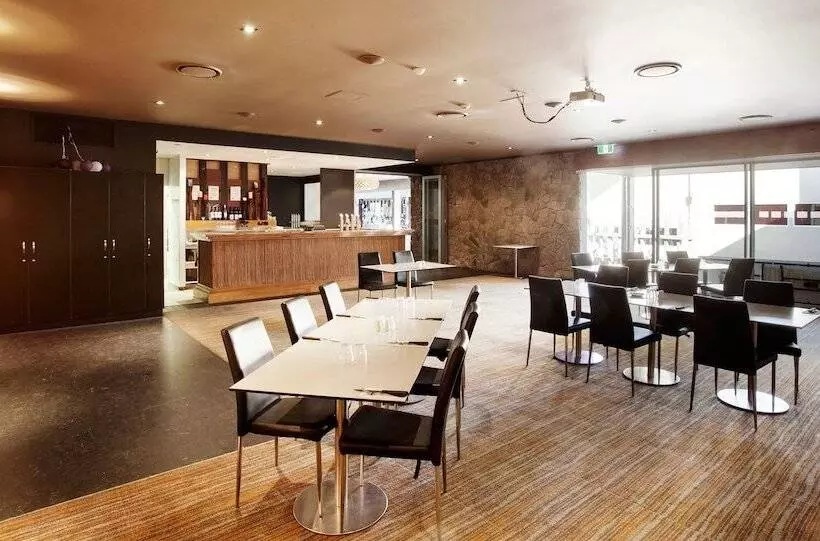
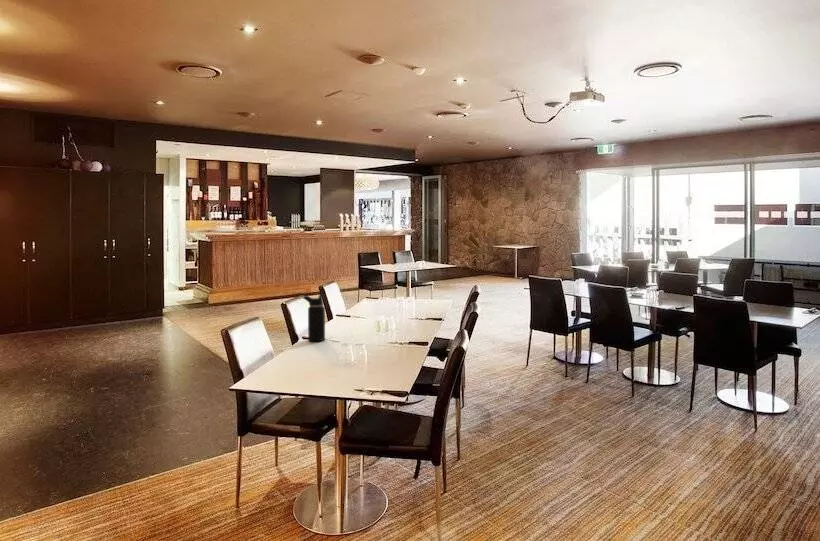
+ water bottle [302,291,326,342]
